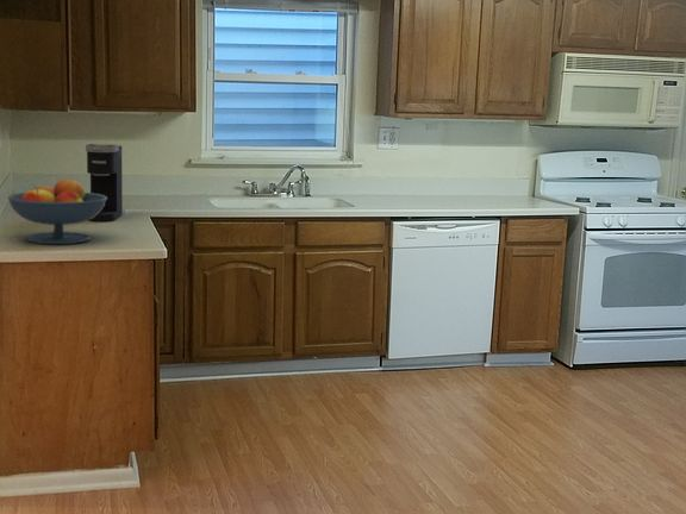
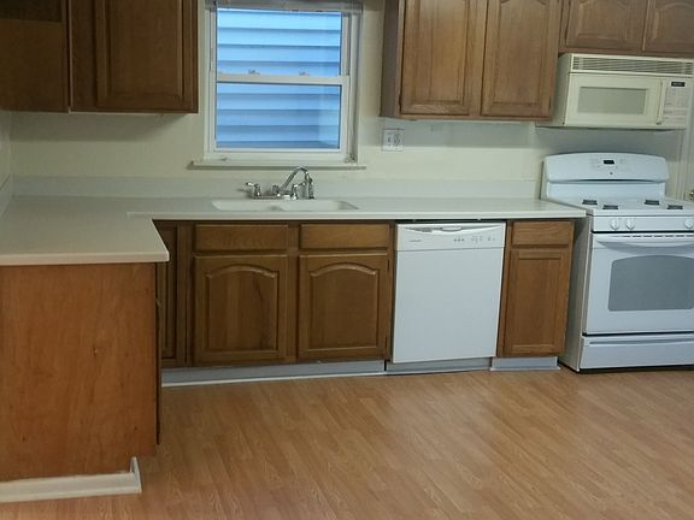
- coffee maker [85,143,124,222]
- fruit bowl [7,178,107,245]
